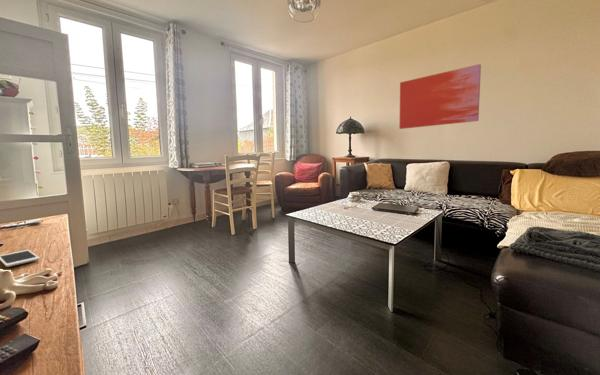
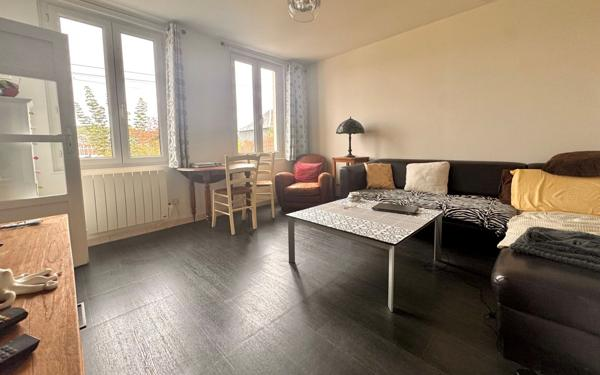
- wall art [398,63,482,130]
- cell phone [0,249,41,268]
